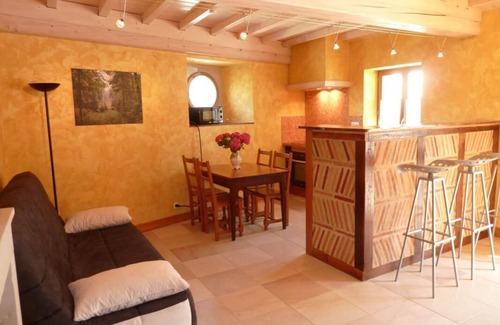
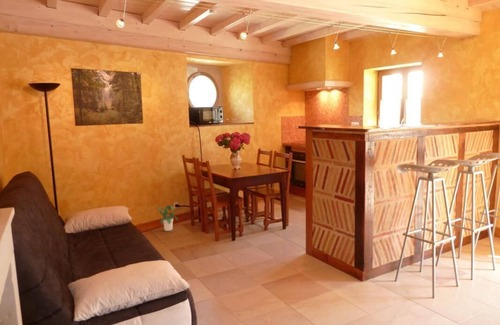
+ potted plant [156,204,179,232]
